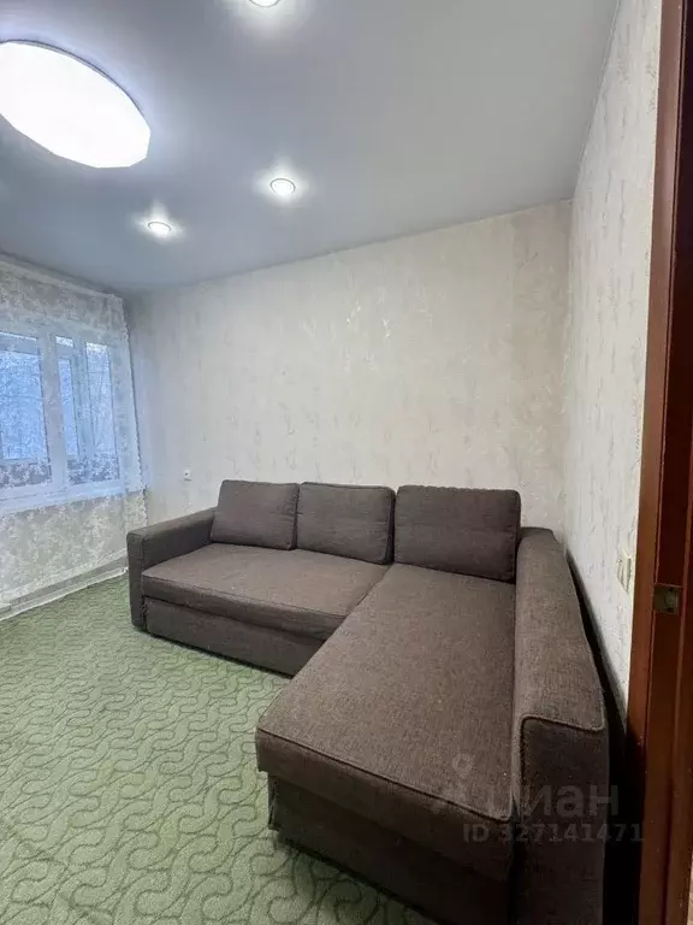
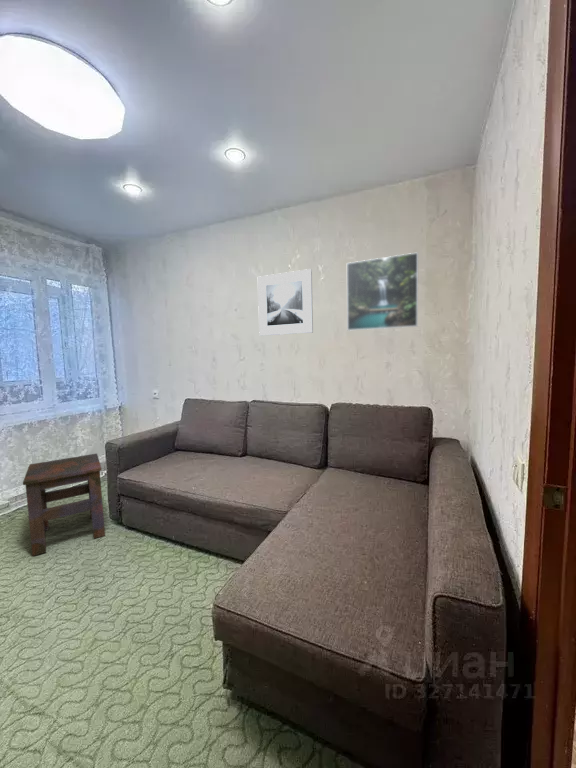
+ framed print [346,251,419,332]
+ side table [22,452,106,557]
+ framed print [257,268,314,337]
